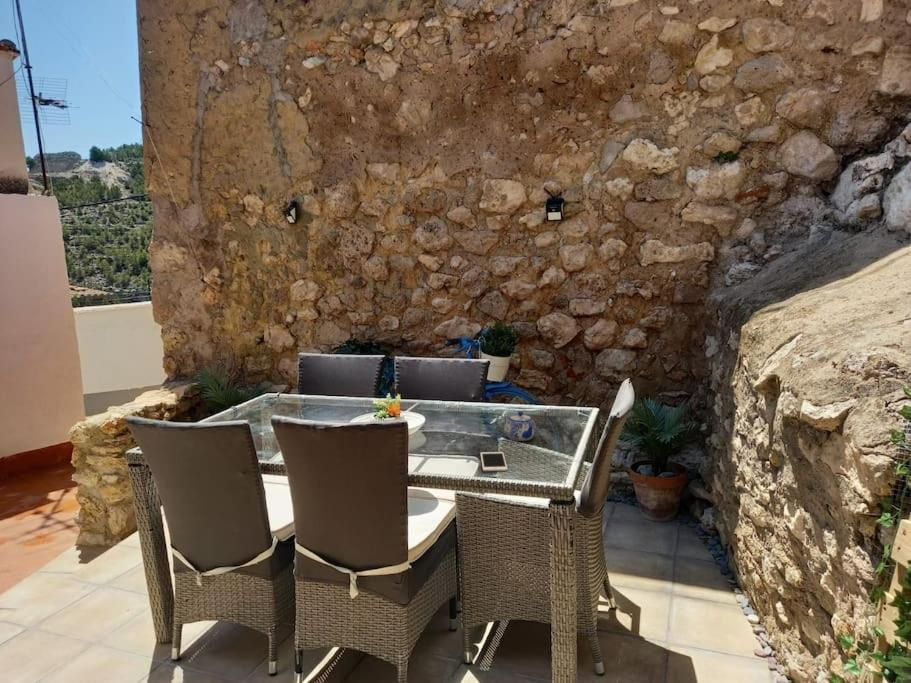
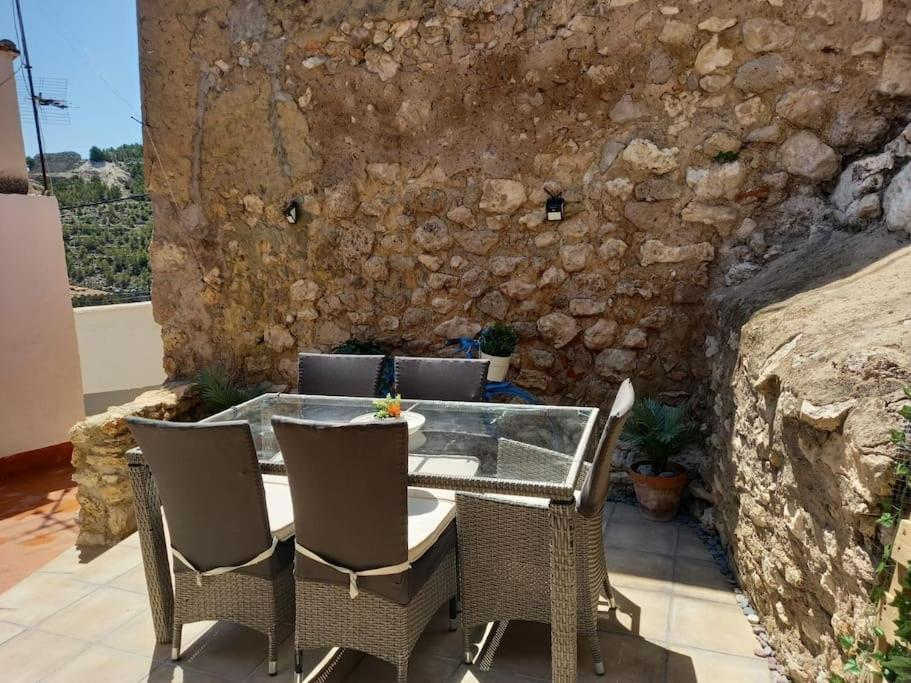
- teapot [503,411,538,442]
- cell phone [479,451,508,472]
